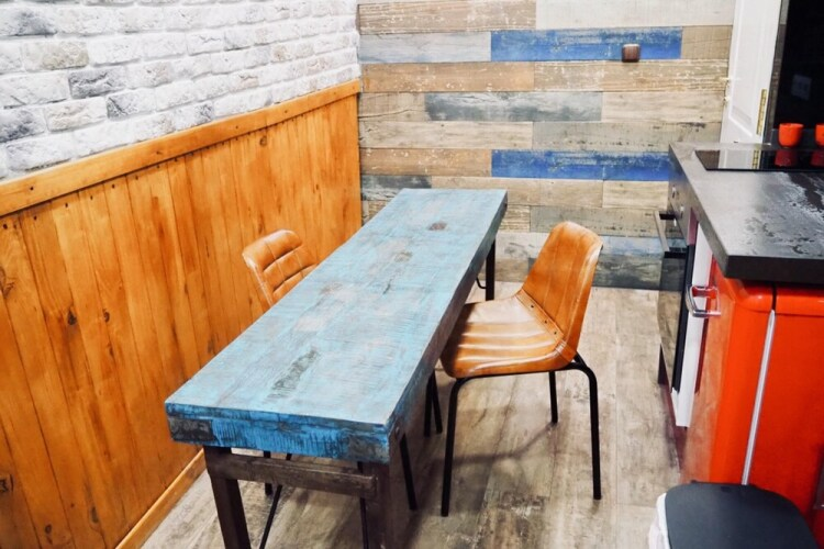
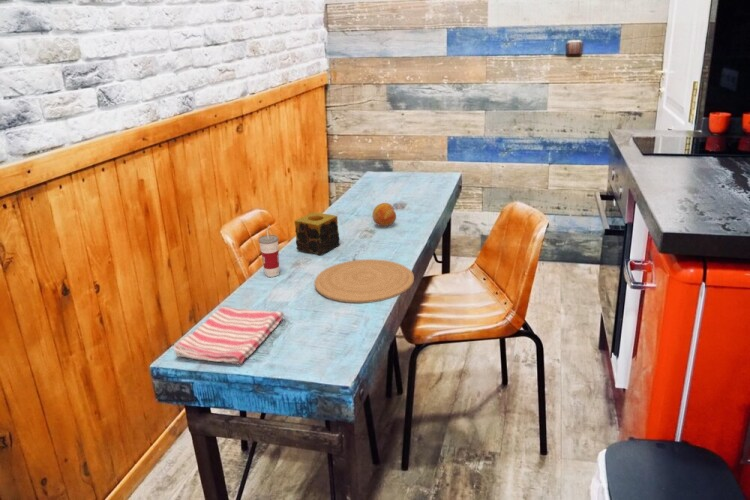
+ dish towel [172,306,285,365]
+ plate [314,258,415,304]
+ fruit [372,202,397,227]
+ cup [258,224,280,278]
+ candle [293,211,341,256]
